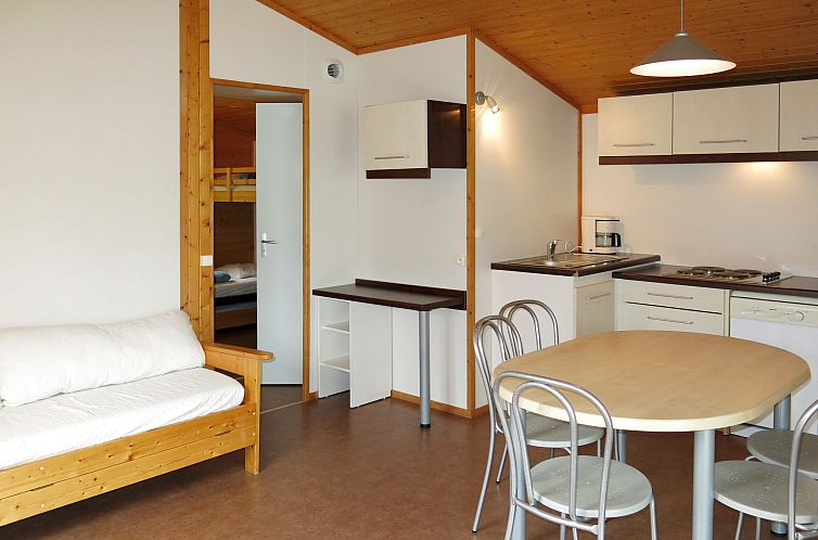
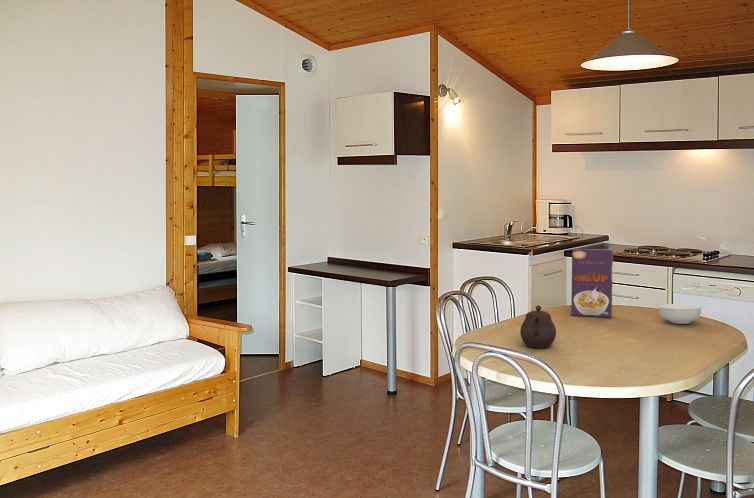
+ cereal bowl [658,303,702,325]
+ teapot [519,305,557,349]
+ cereal box [570,248,614,318]
